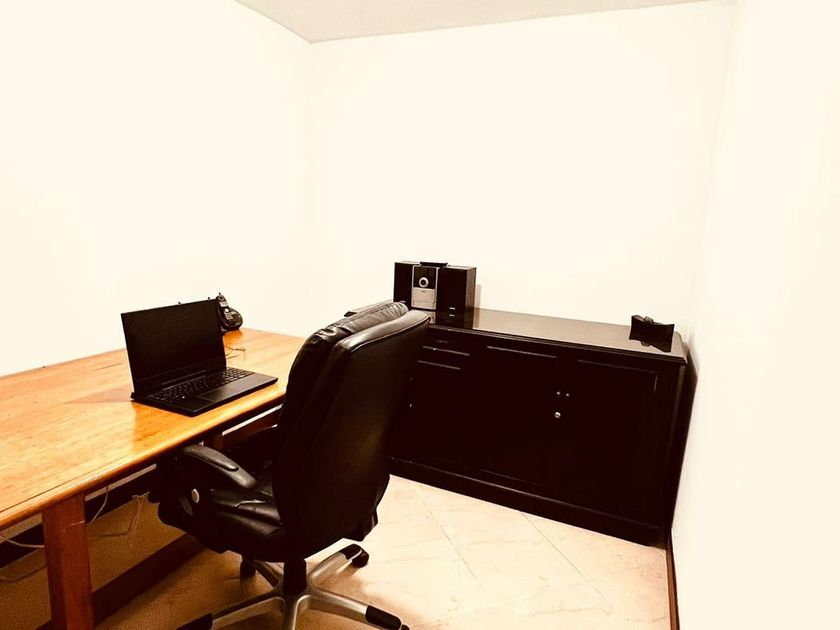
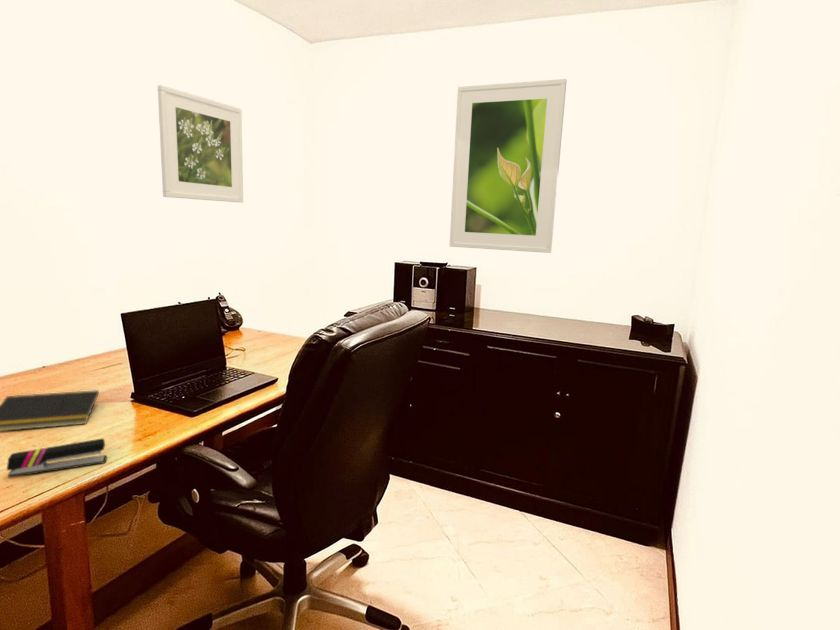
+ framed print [449,78,568,254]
+ stapler [6,437,108,478]
+ notepad [0,389,100,432]
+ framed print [157,84,244,204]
